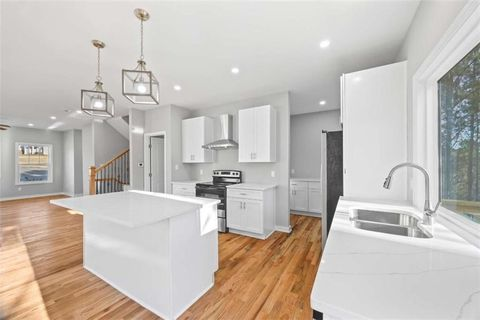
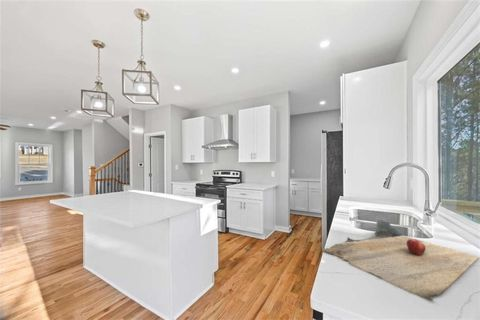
+ cutting board [321,218,480,301]
